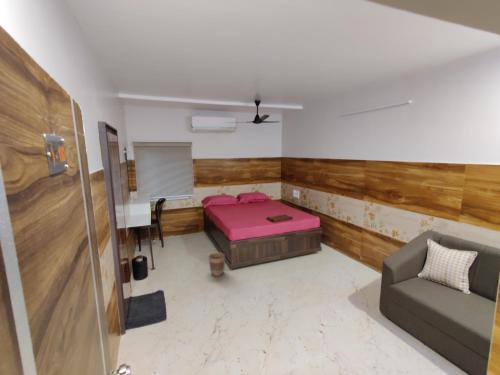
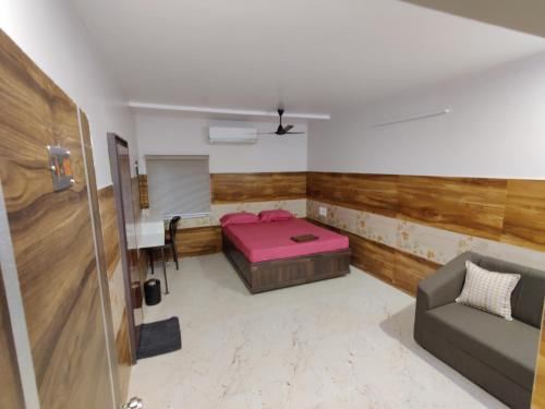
- flower pot [208,252,226,277]
